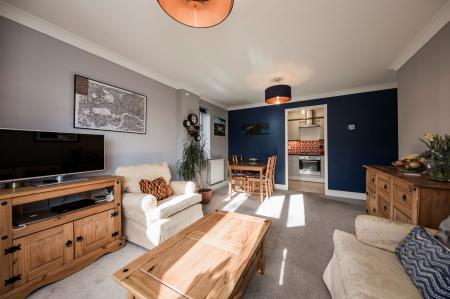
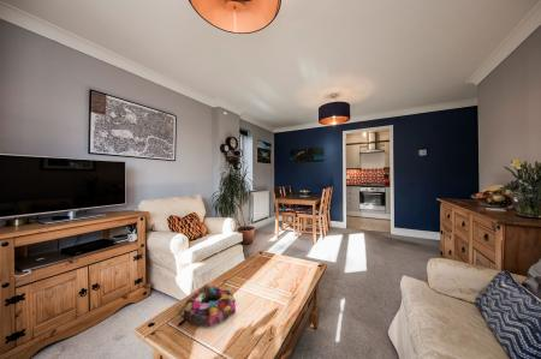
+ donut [180,283,237,328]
